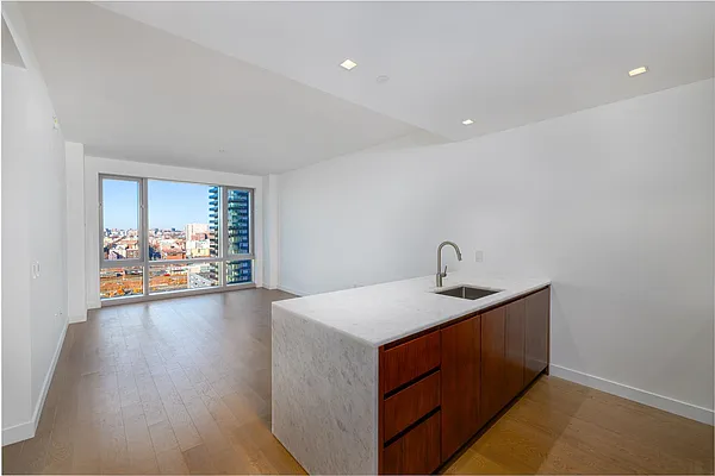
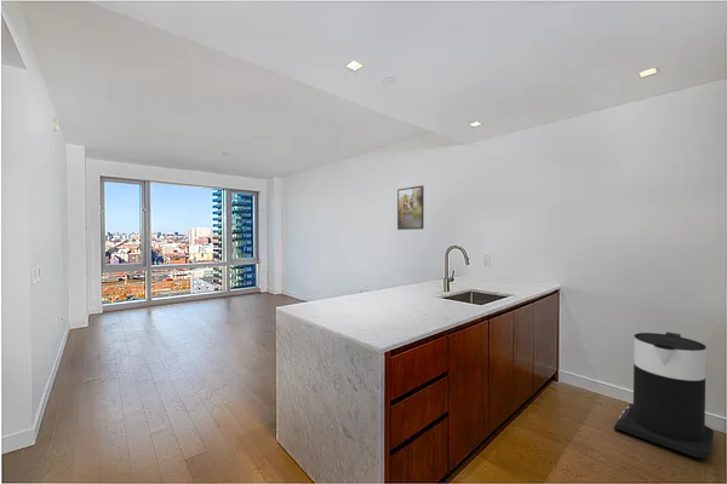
+ trash can [613,332,715,459]
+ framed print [396,185,425,231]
